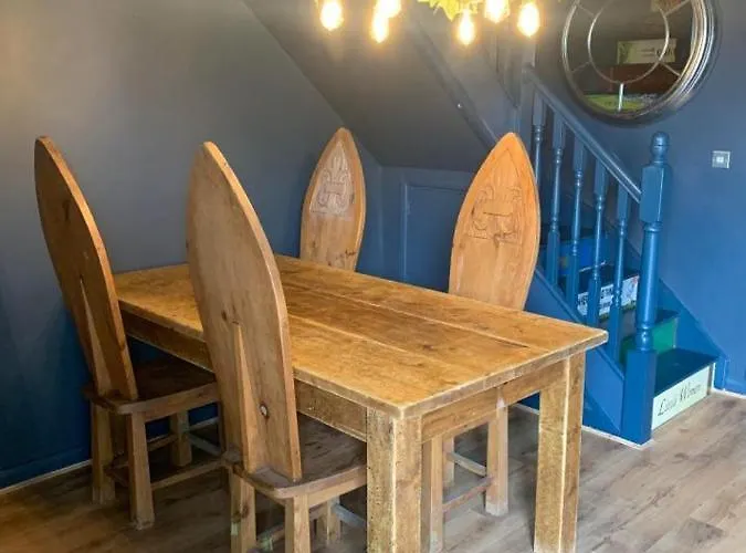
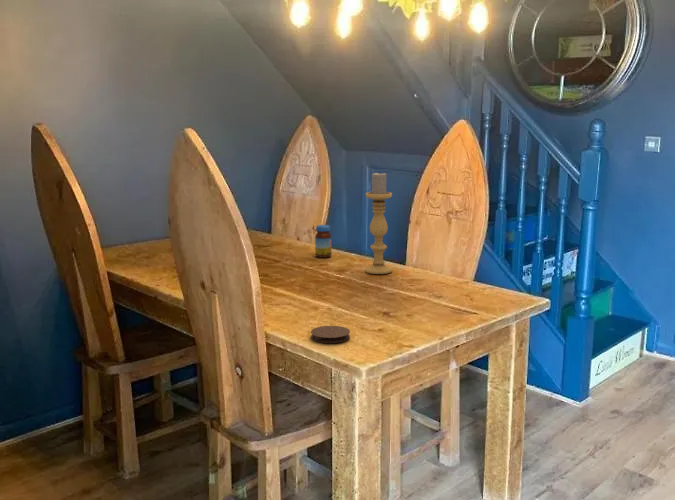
+ jar [314,224,333,259]
+ coaster [310,325,351,344]
+ candle holder [364,170,393,275]
